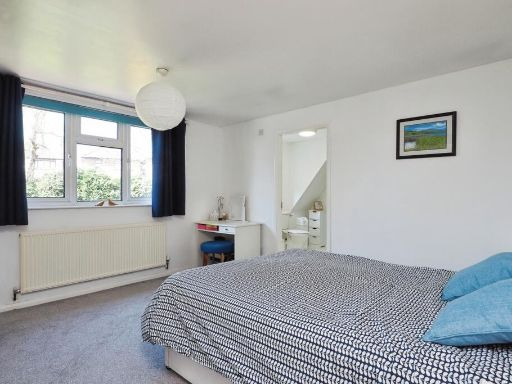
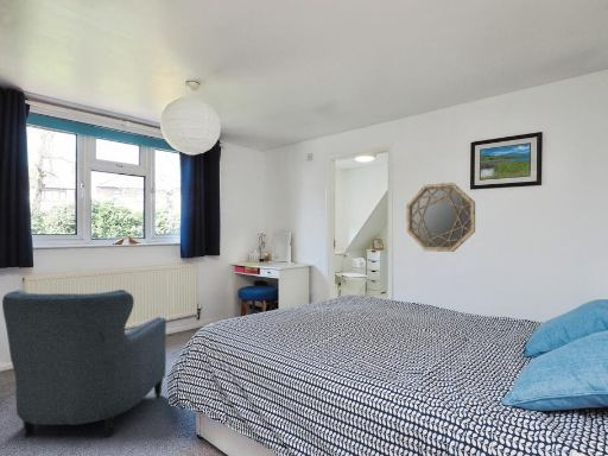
+ armchair [1,289,167,438]
+ home mirror [406,182,476,253]
